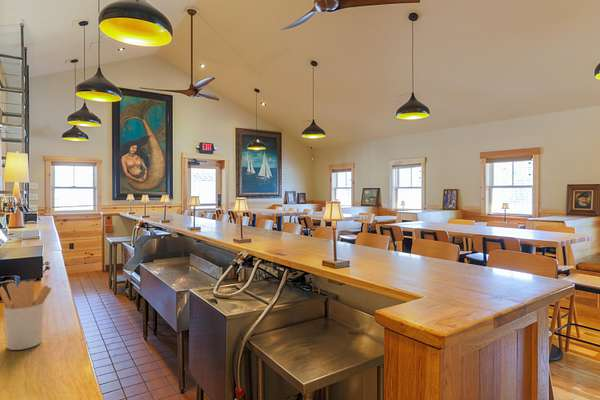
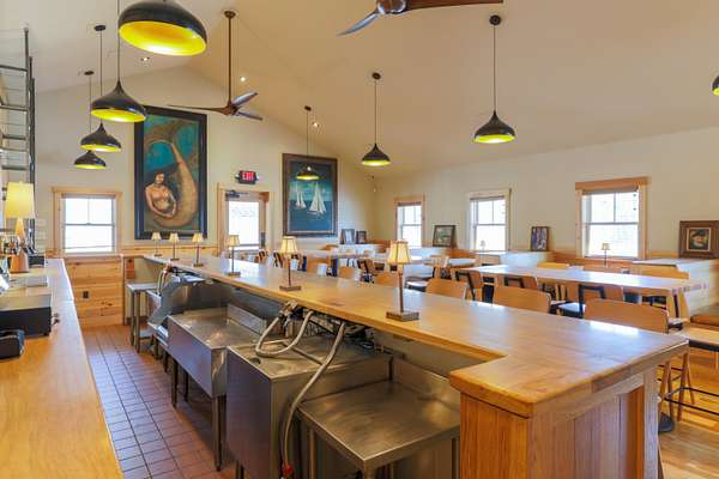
- utensil holder [0,280,52,351]
